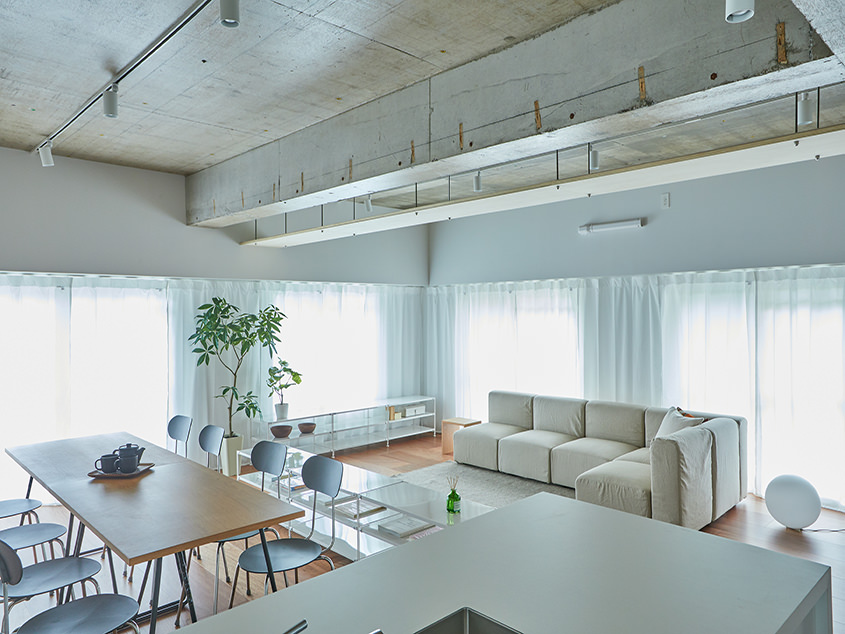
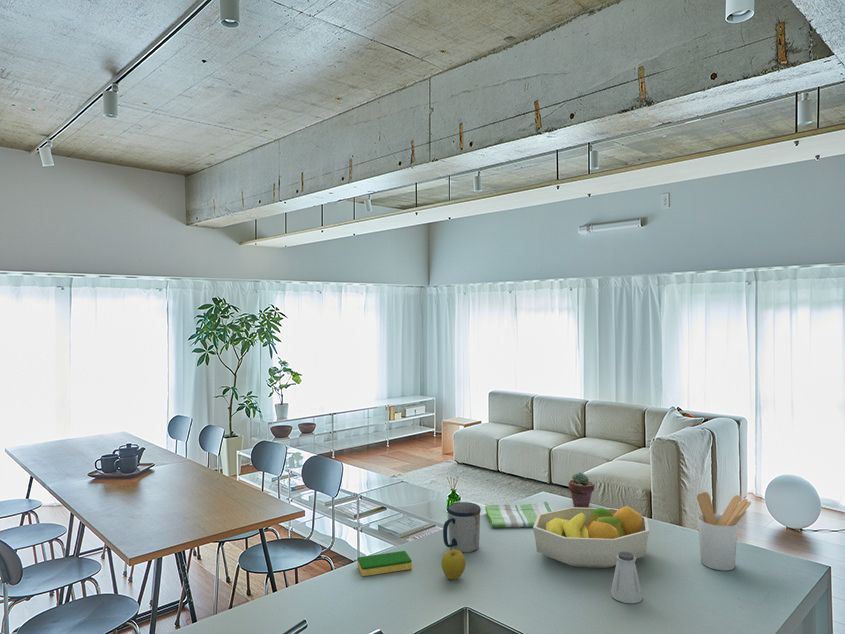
+ dish towel [484,500,554,529]
+ dish sponge [356,550,413,577]
+ saltshaker [610,552,644,604]
+ potted succulent [568,471,596,508]
+ utensil holder [696,491,752,572]
+ fruit bowl [532,505,650,569]
+ mug [442,501,482,553]
+ apple [440,549,466,581]
